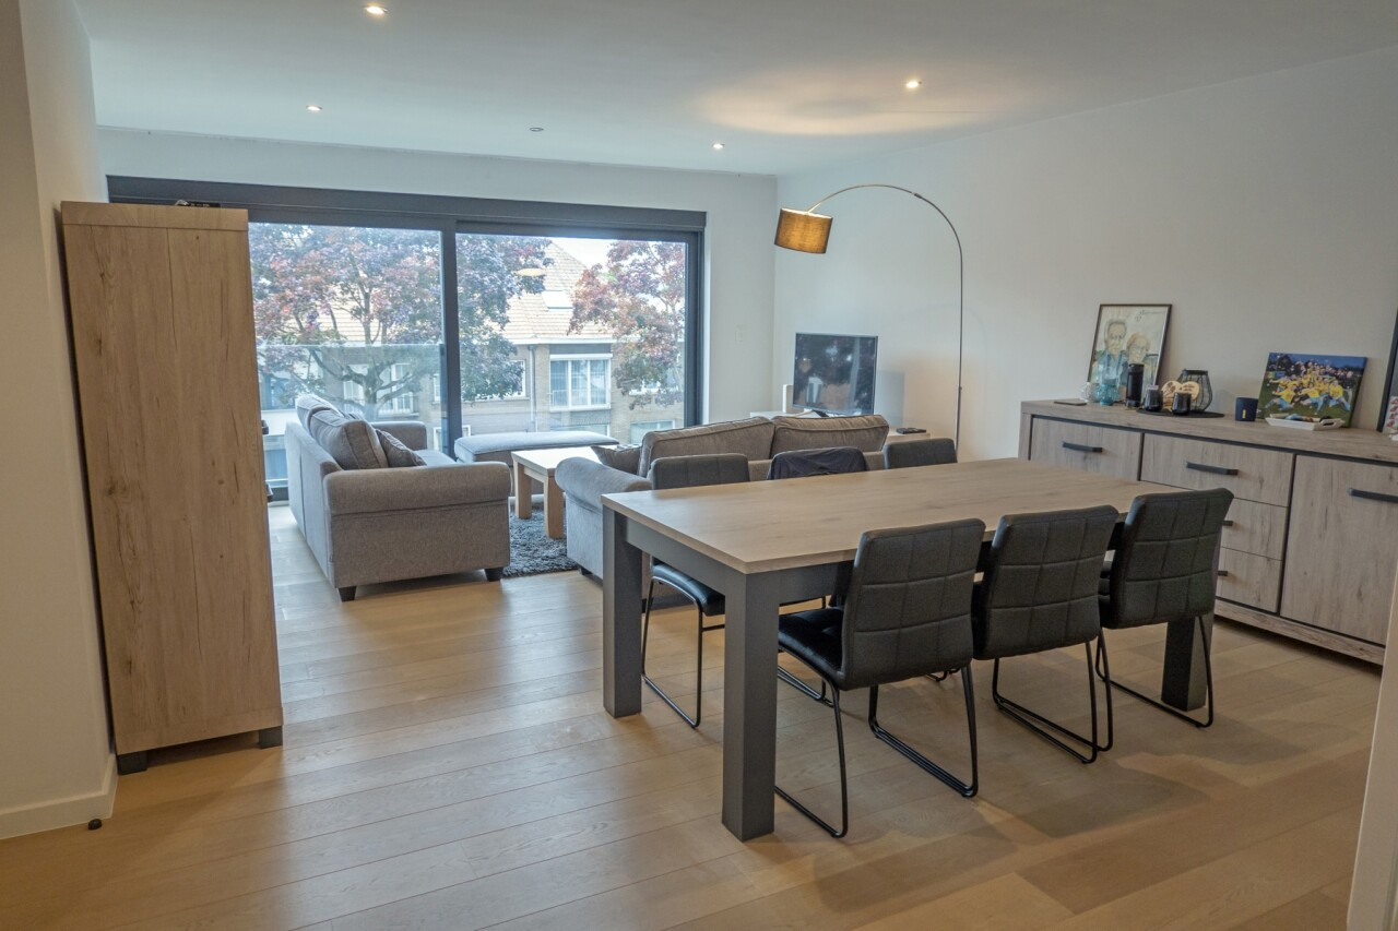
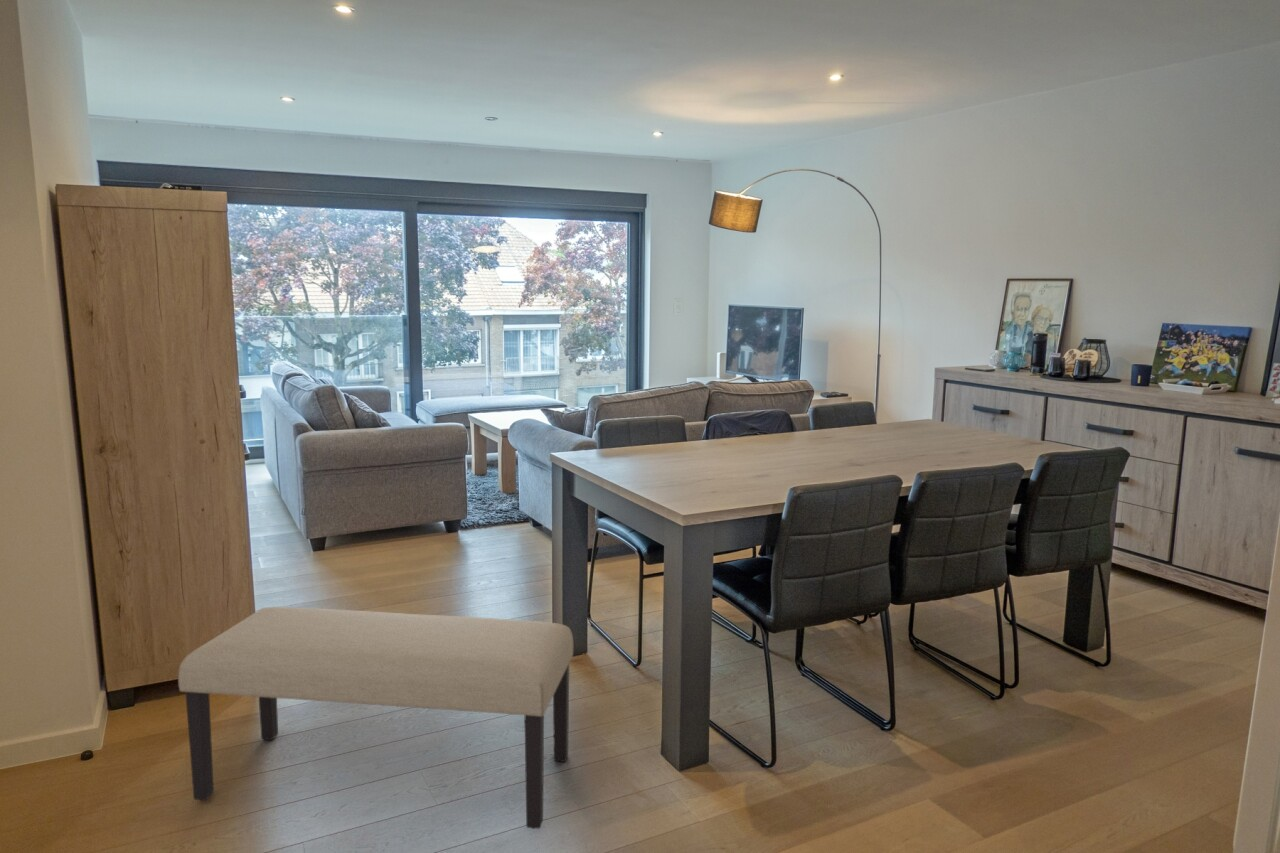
+ bench [177,606,574,830]
